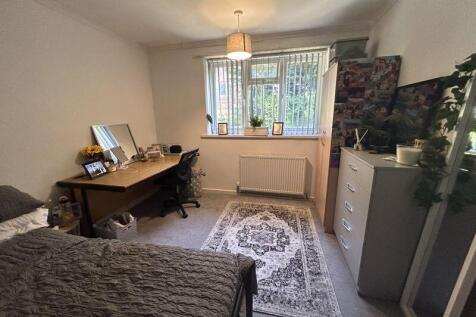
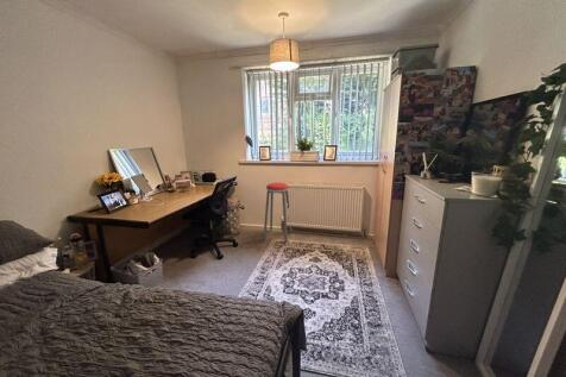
+ music stool [262,182,294,243]
